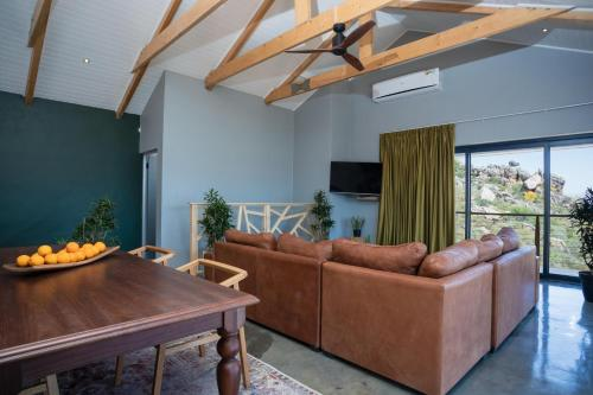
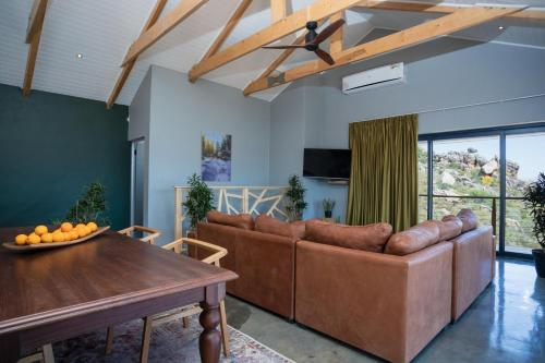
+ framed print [199,130,233,183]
